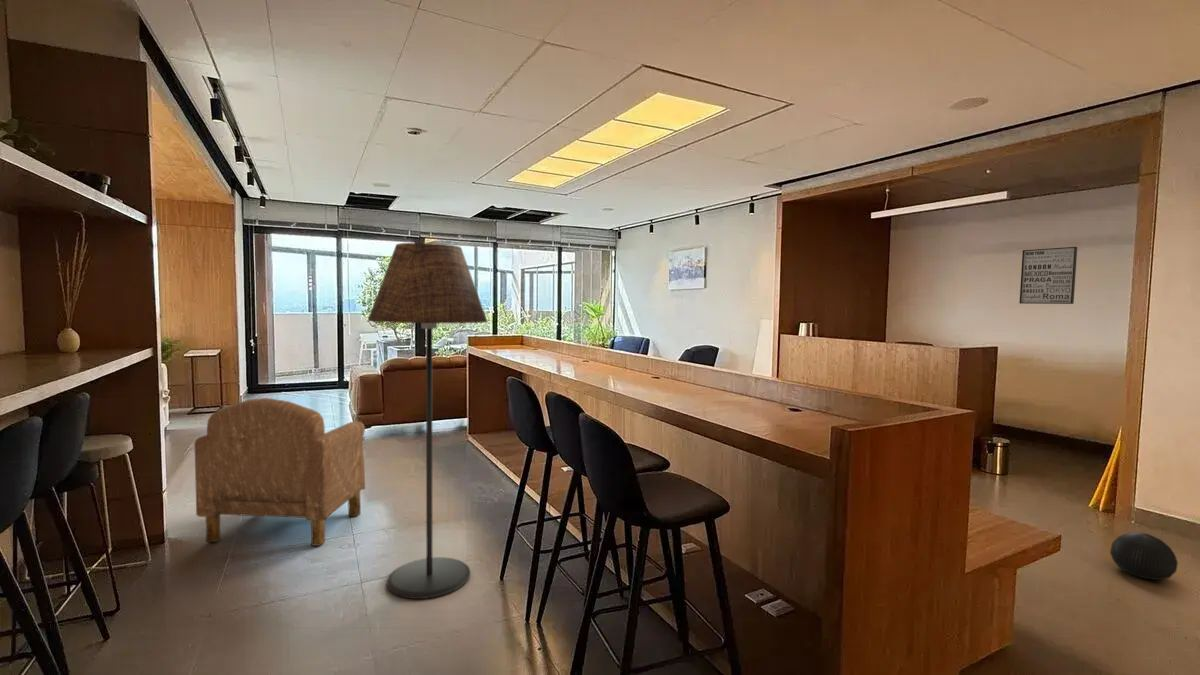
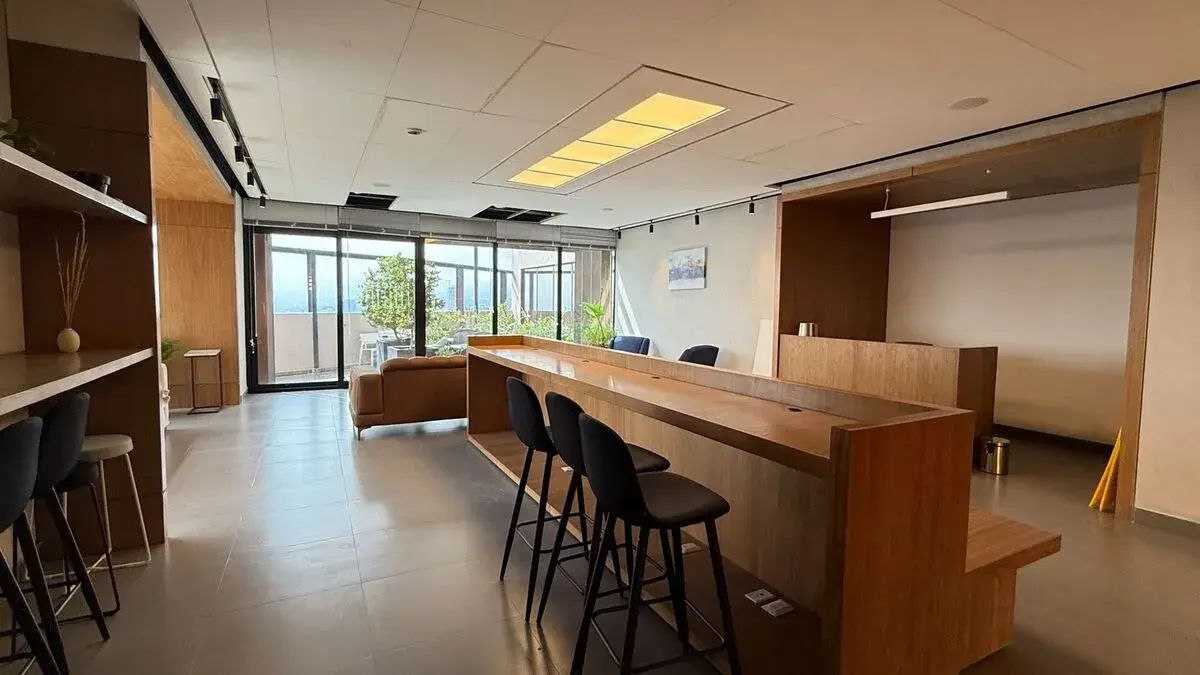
- decorative ball [1109,531,1179,581]
- floor lamp [367,242,488,600]
- armchair [193,397,366,547]
- wall art [1019,246,1078,305]
